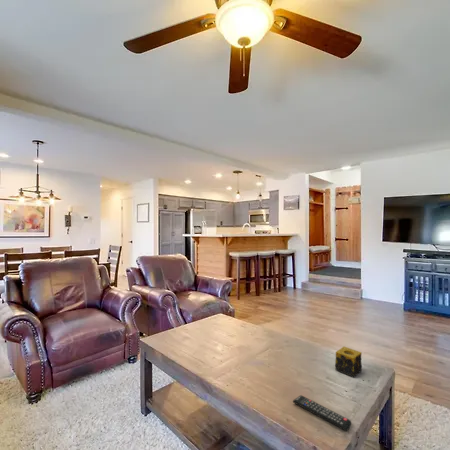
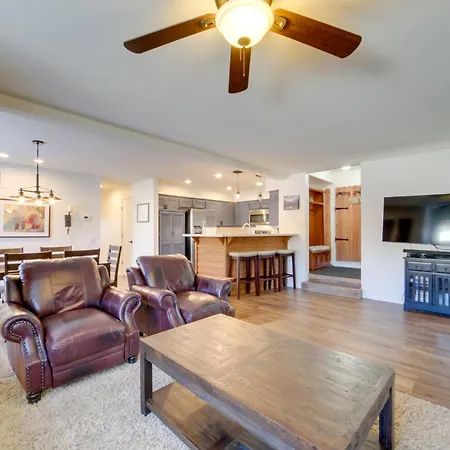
- remote control [292,394,352,432]
- candle [334,346,363,378]
